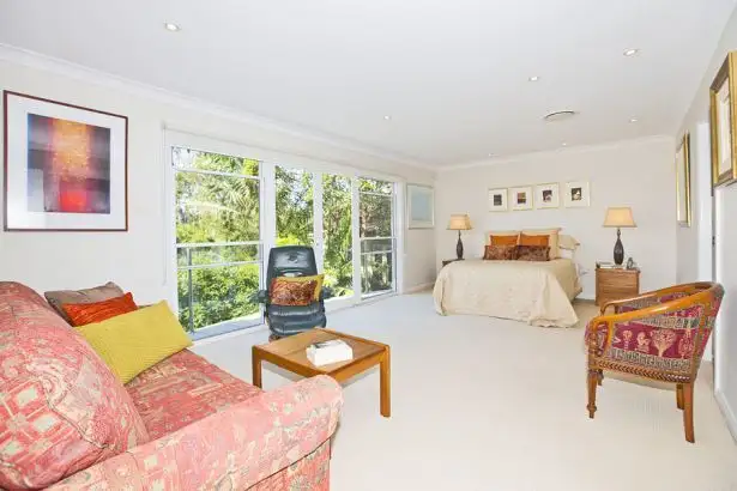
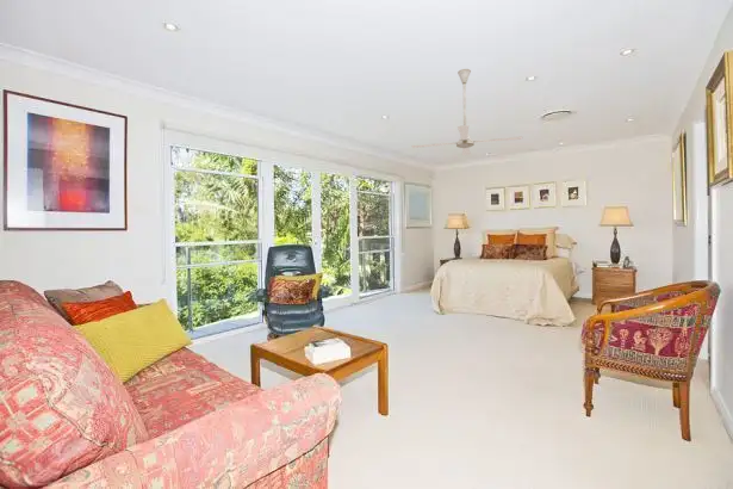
+ ceiling fan [411,68,523,156]
